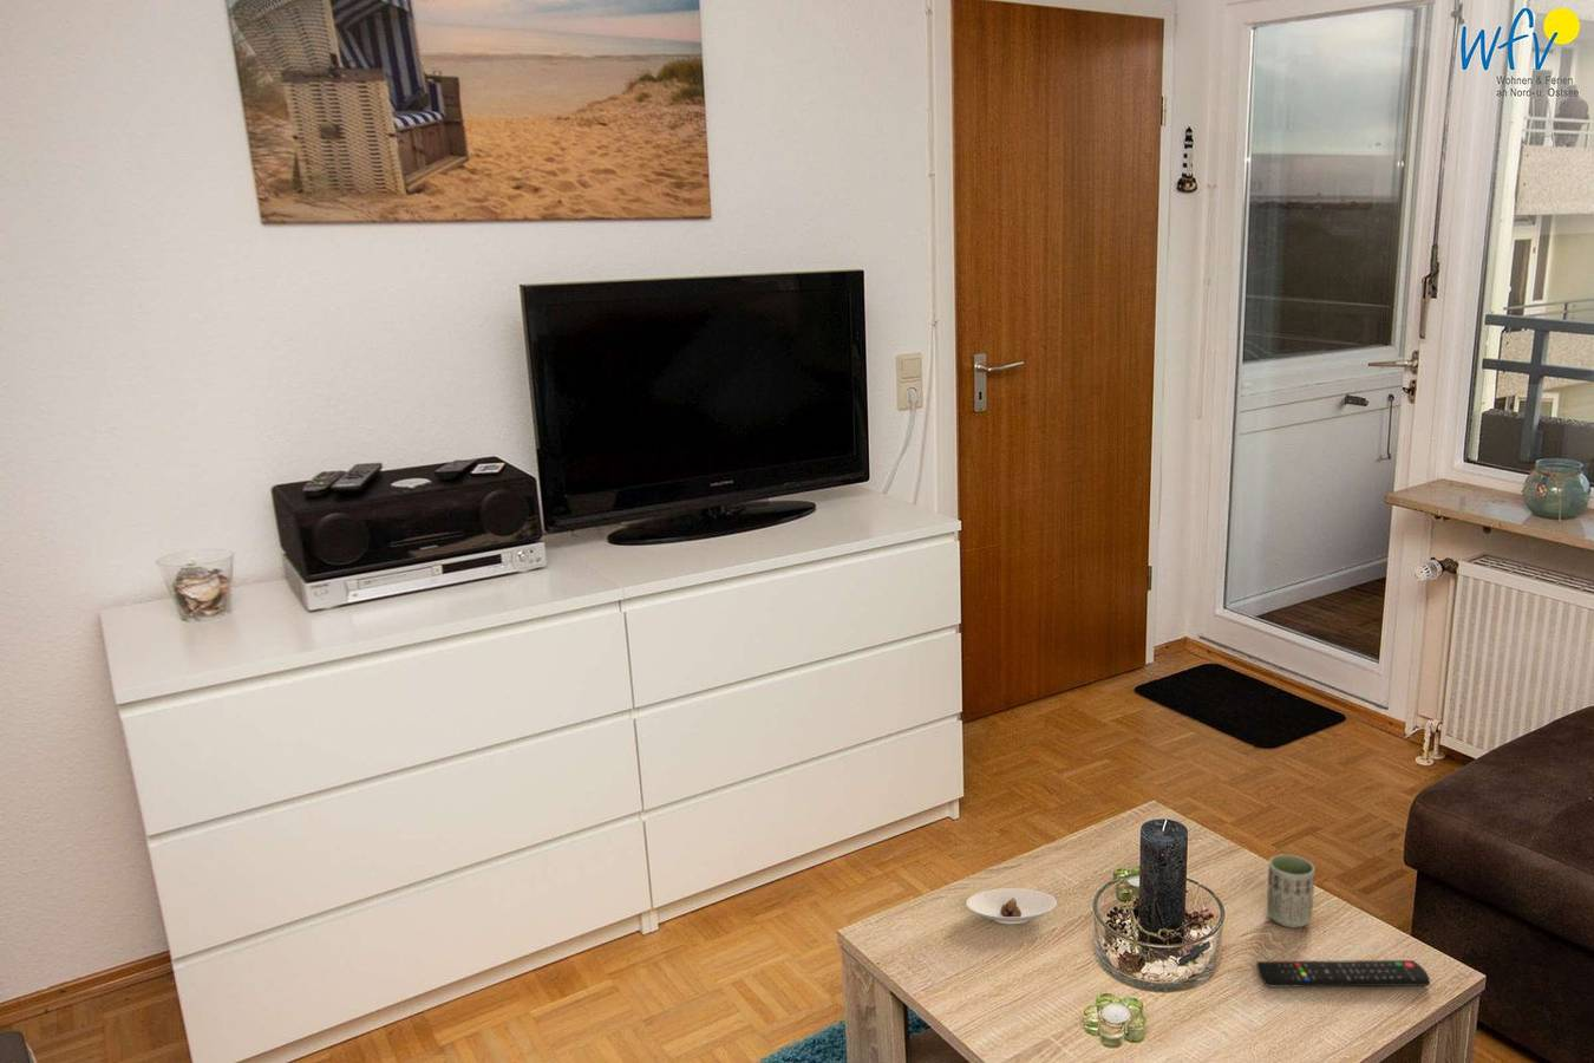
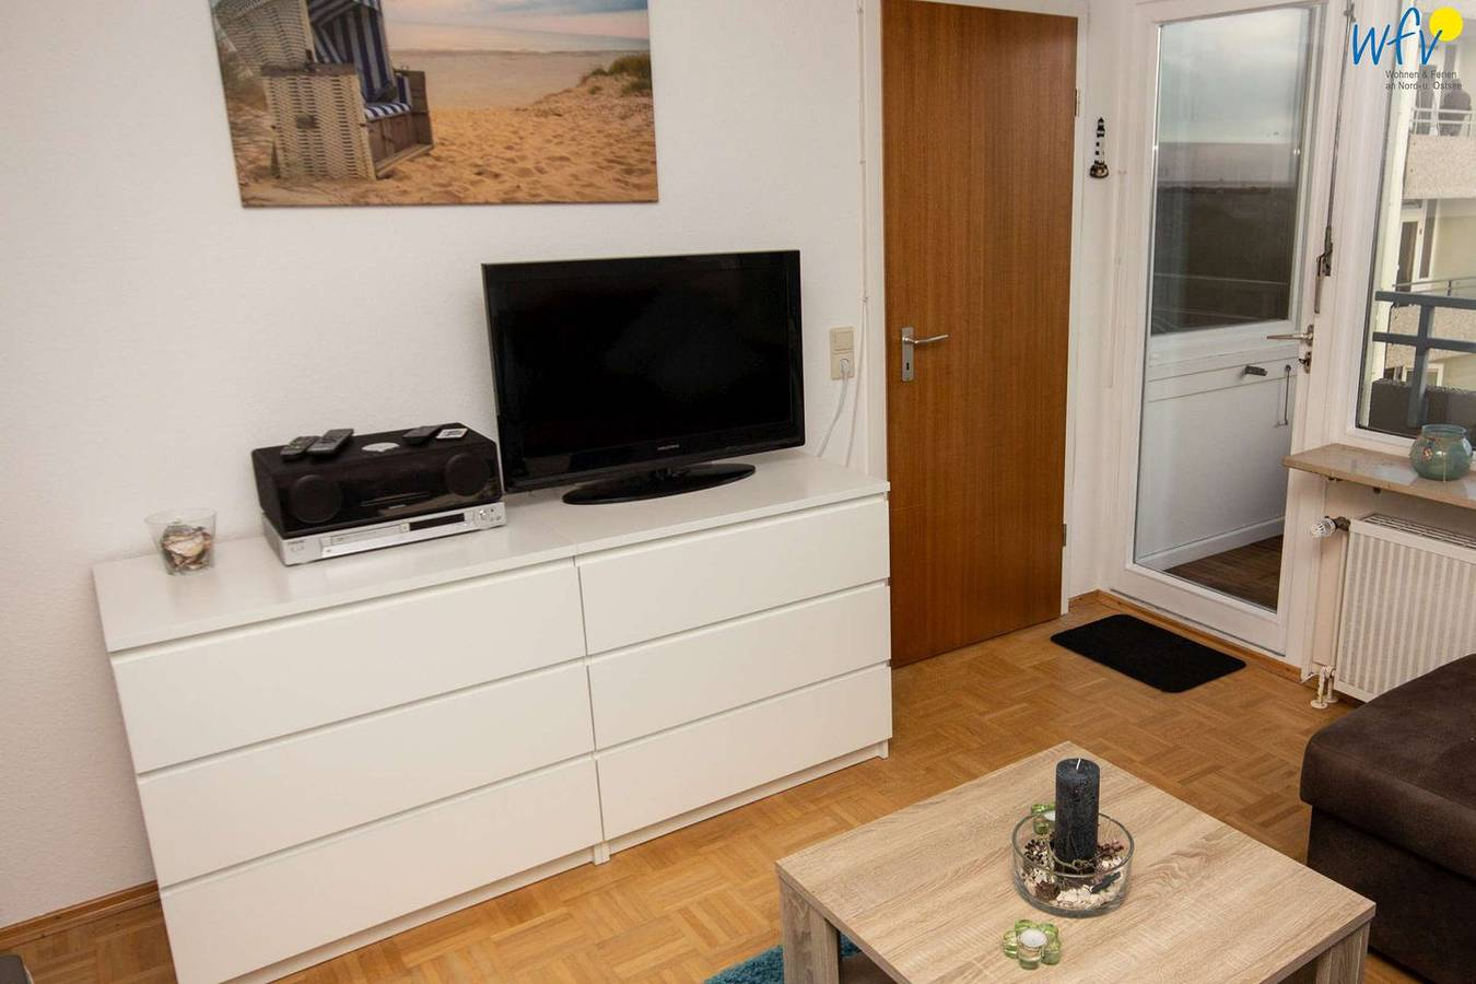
- remote control [1255,959,1432,987]
- saucer [964,887,1058,925]
- cup [1265,853,1315,929]
